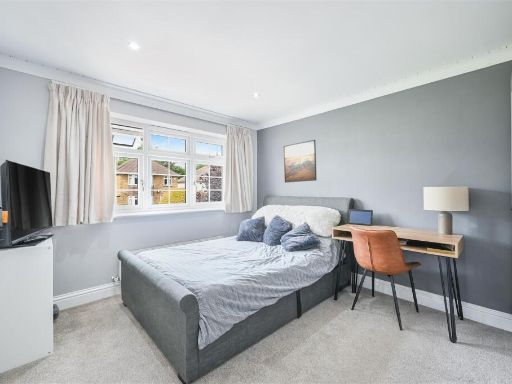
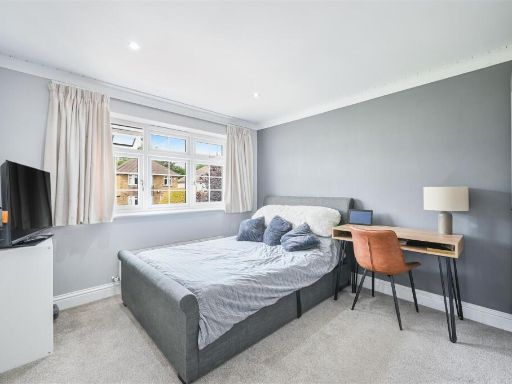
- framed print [283,139,318,184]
